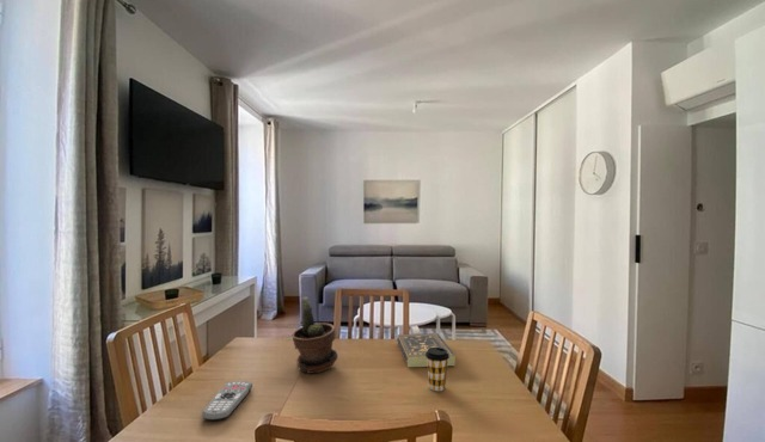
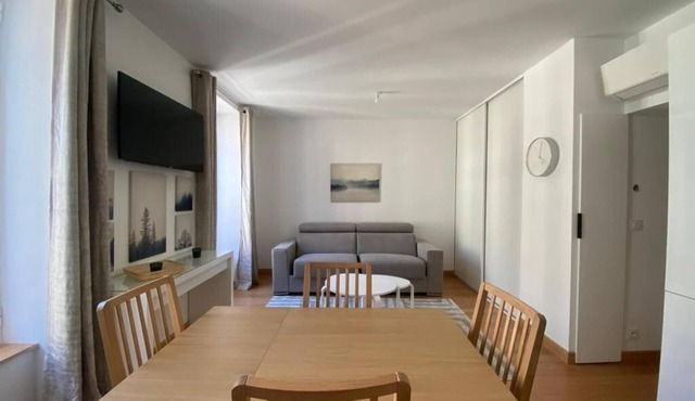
- potted plant [290,296,339,375]
- remote control [201,380,253,422]
- book [396,332,457,368]
- coffee cup [426,348,449,392]
